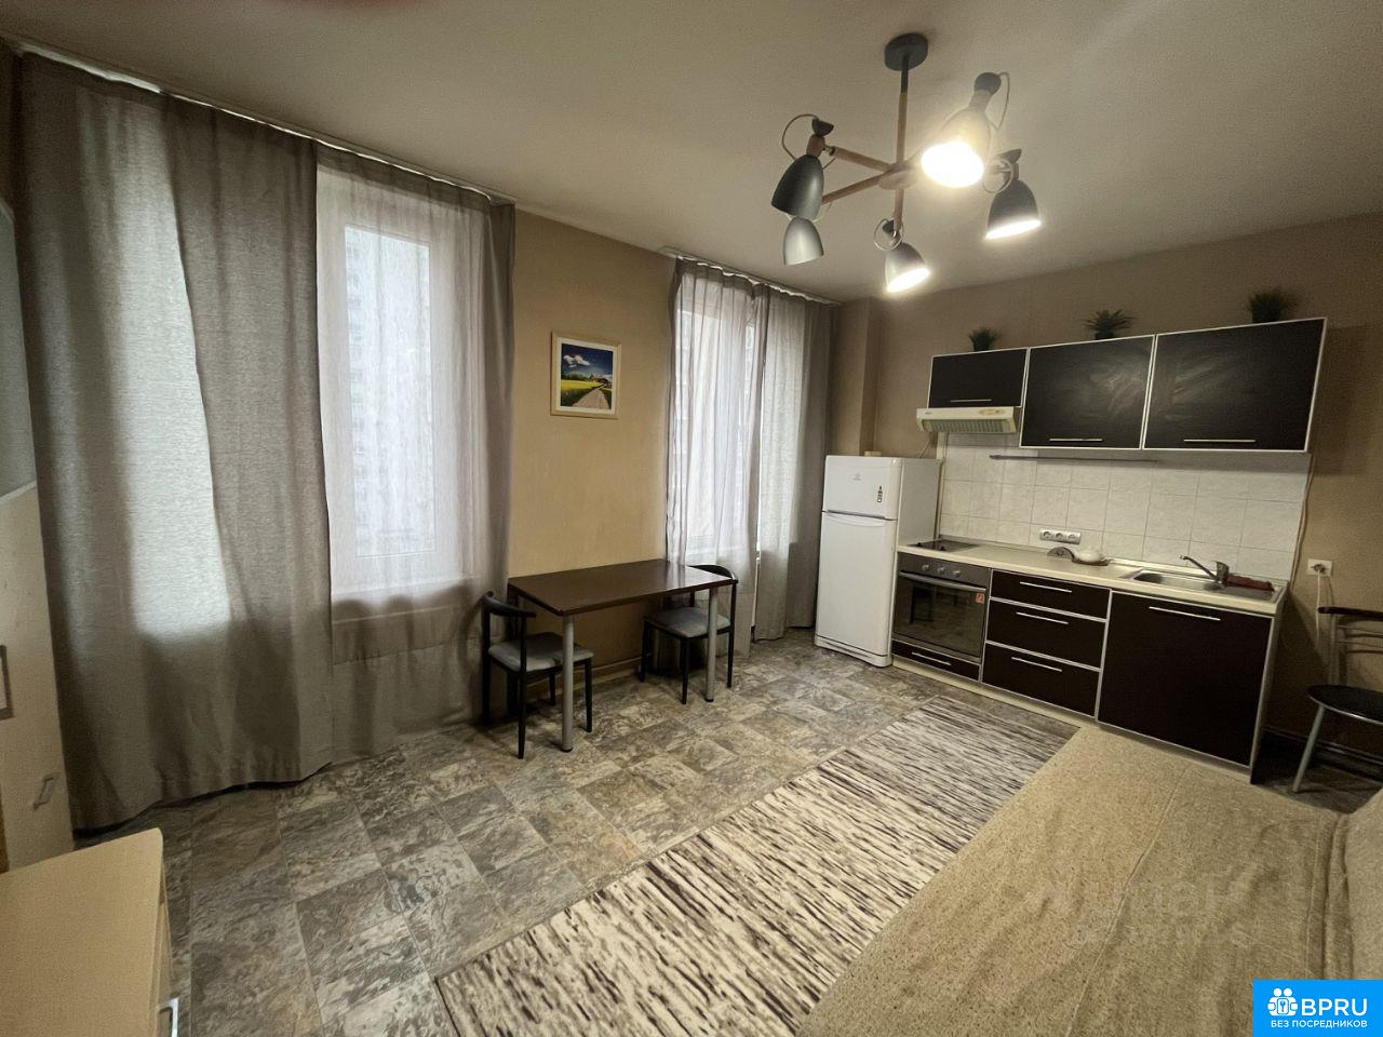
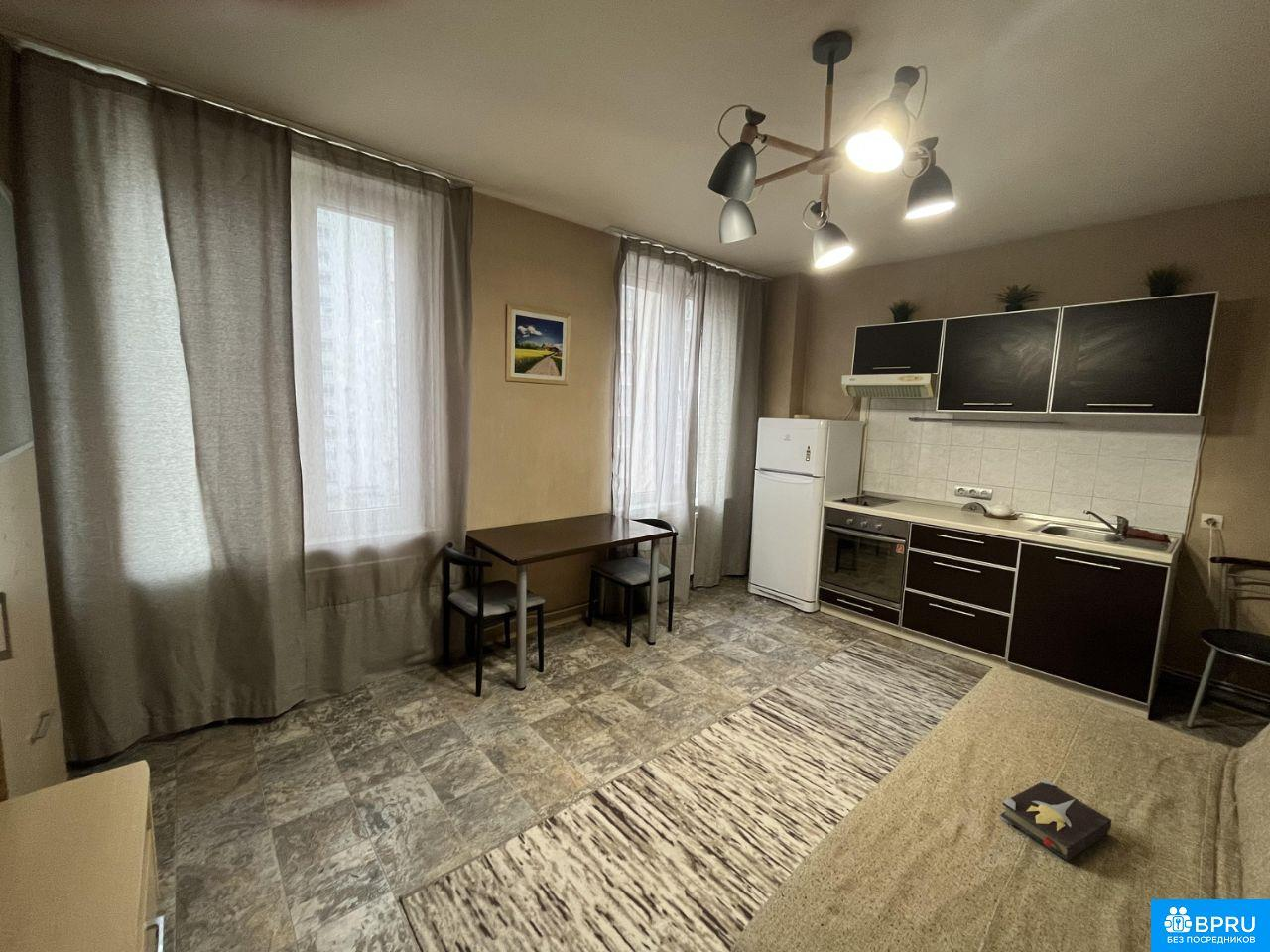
+ hardback book [999,778,1112,863]
